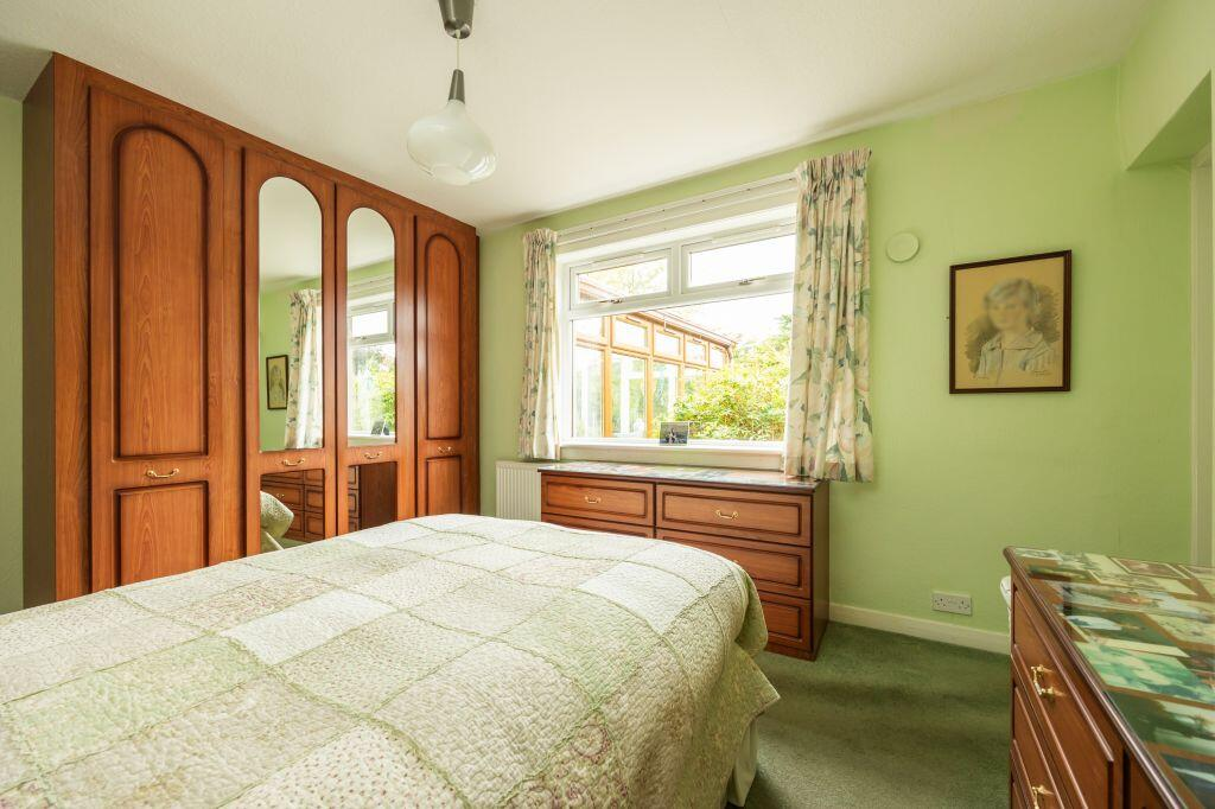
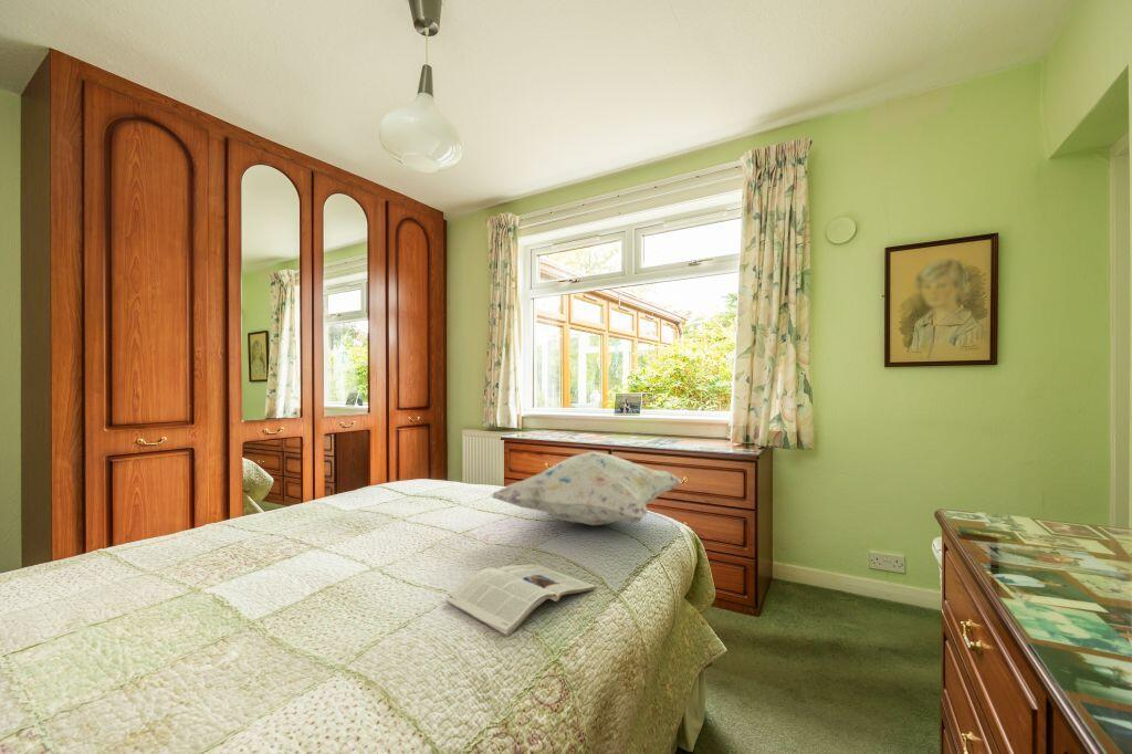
+ magazine [444,563,598,638]
+ decorative pillow [491,450,683,526]
